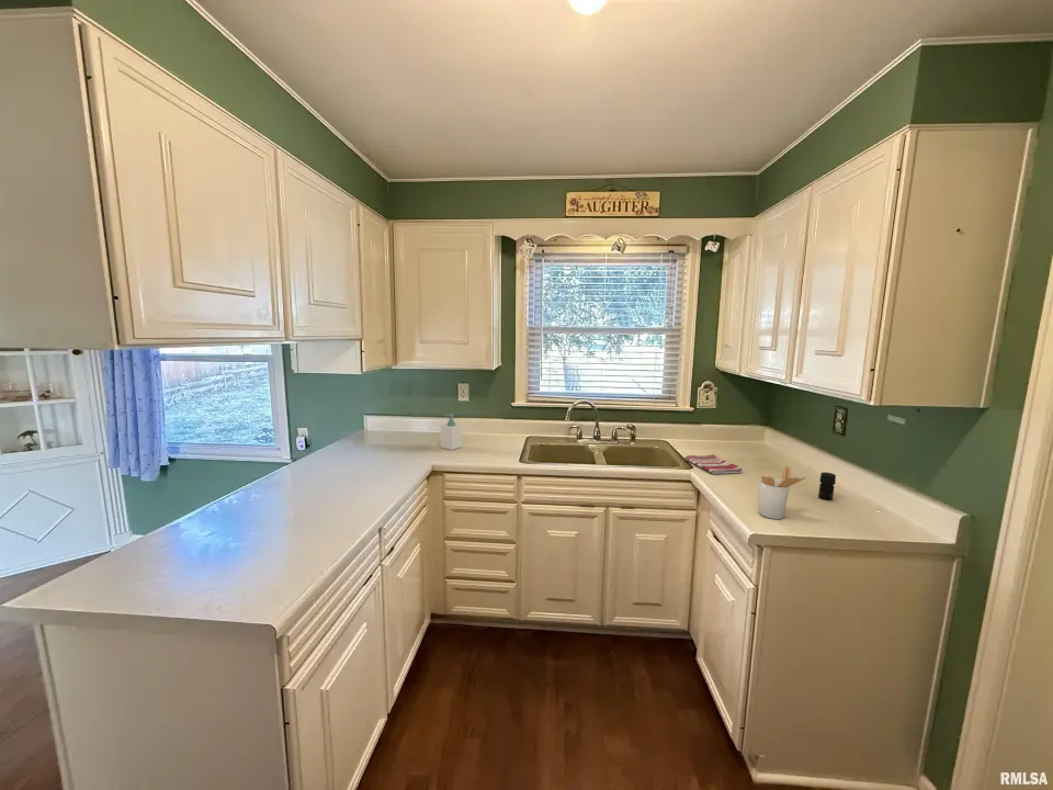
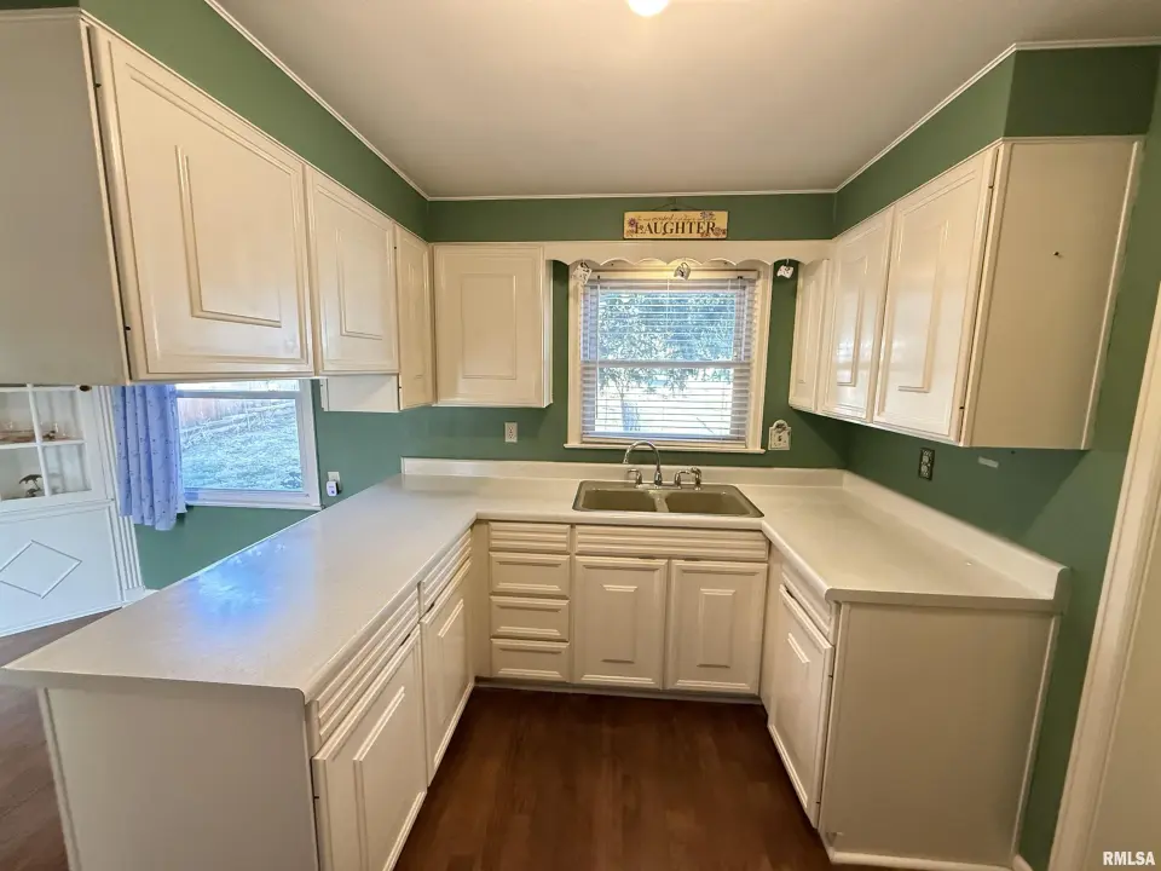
- jar [817,471,837,501]
- soap bottle [440,413,463,451]
- utensil holder [757,465,807,520]
- dish towel [684,453,744,475]
